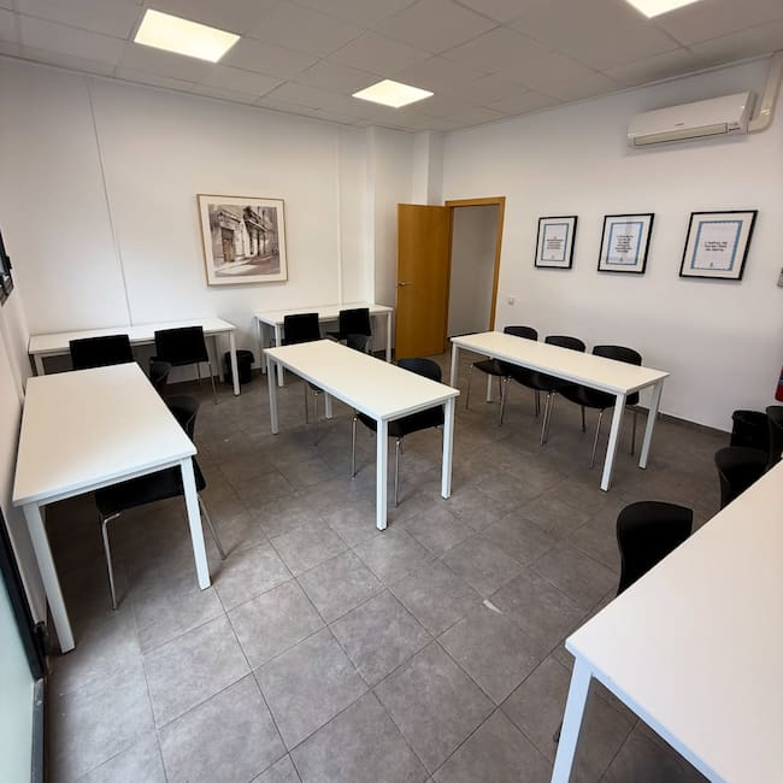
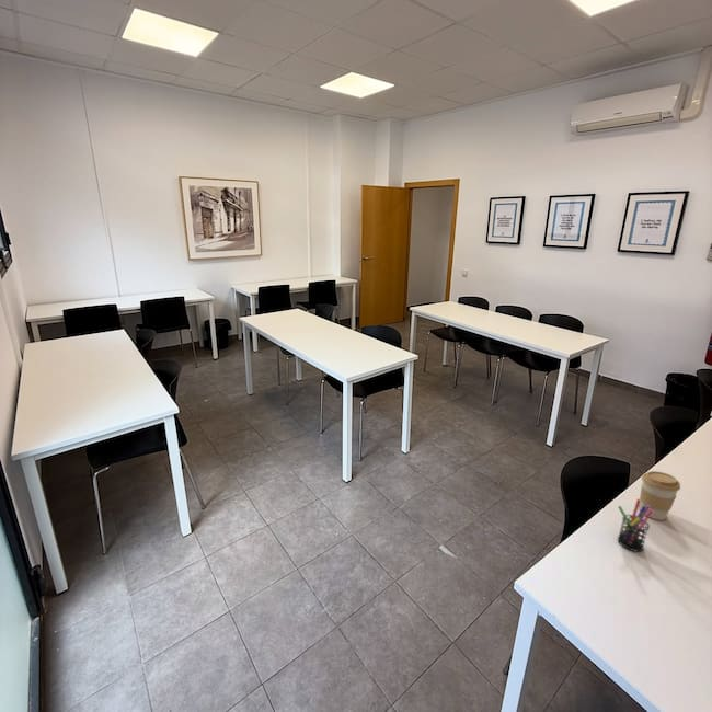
+ pen holder [617,497,654,552]
+ coffee cup [638,470,681,521]
